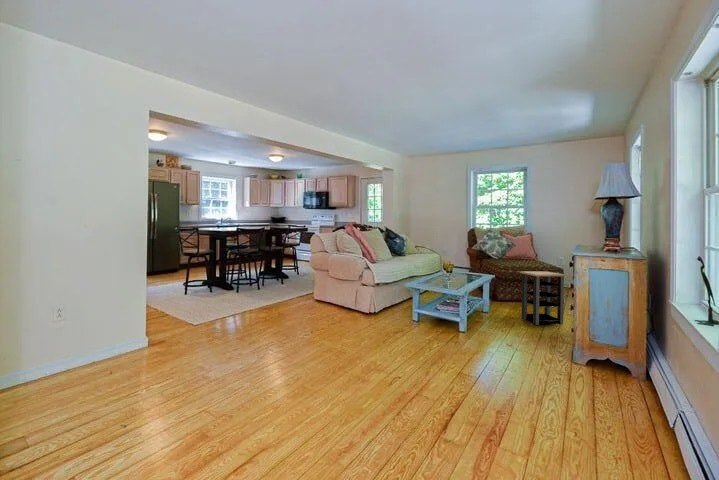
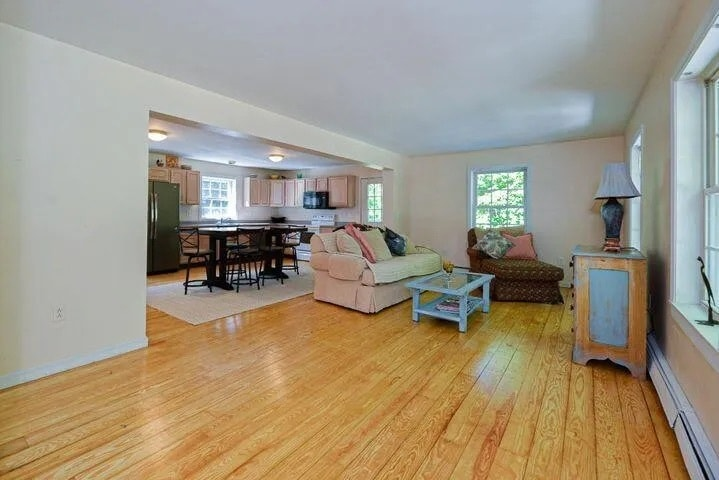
- side table [519,270,566,326]
